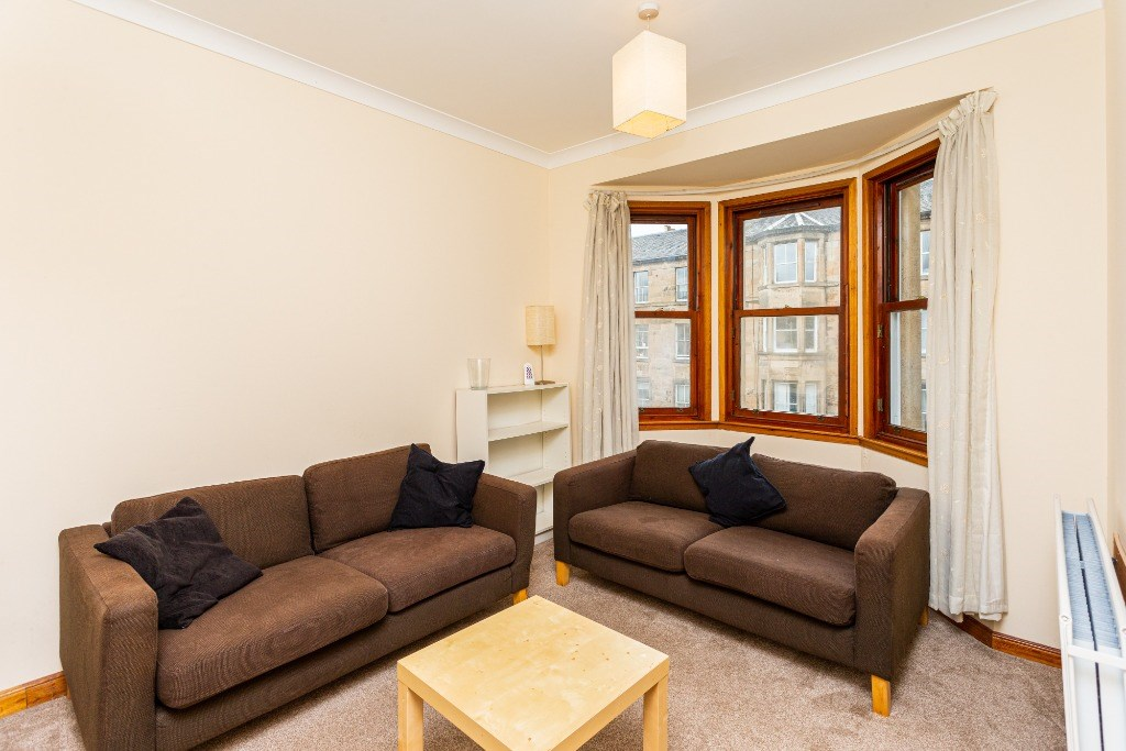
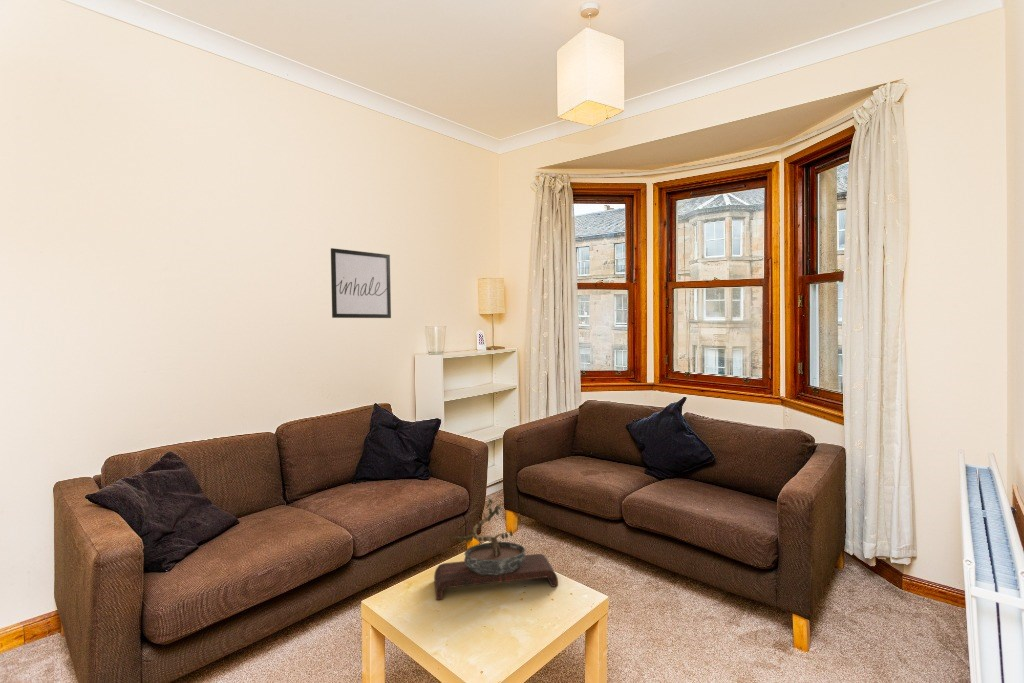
+ wall art [330,247,392,319]
+ bonsai tree [433,498,559,601]
